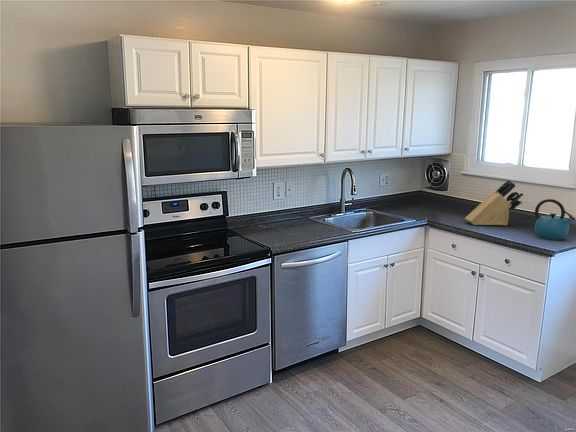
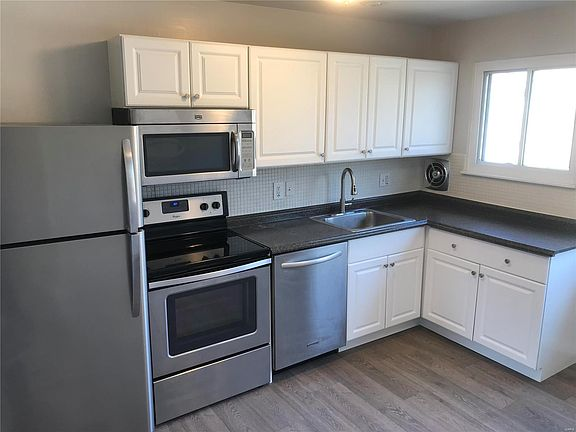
- kettle [534,198,576,241]
- knife block [464,179,524,226]
